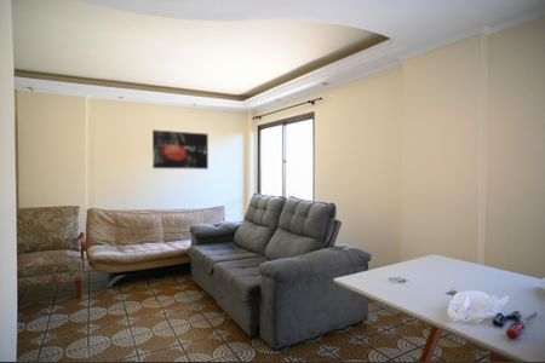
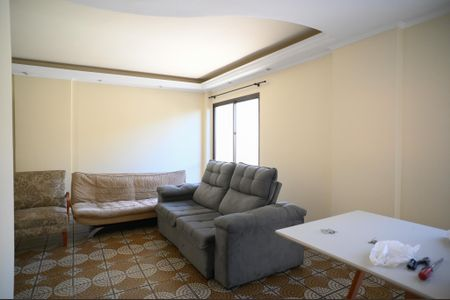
- wall art [151,128,210,171]
